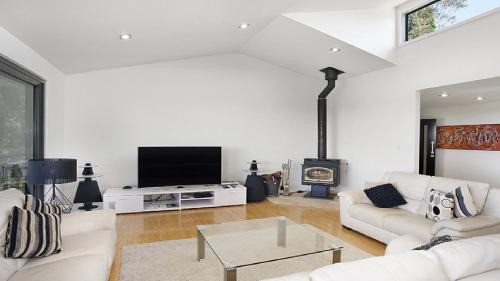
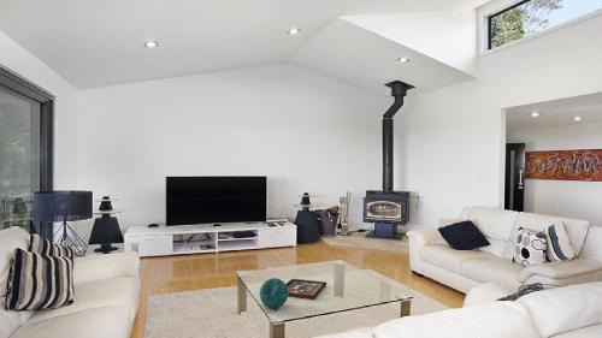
+ decorative orb [259,277,289,309]
+ decorative tray [285,278,329,300]
